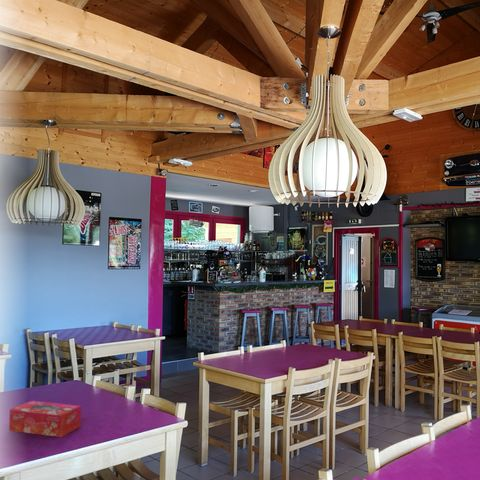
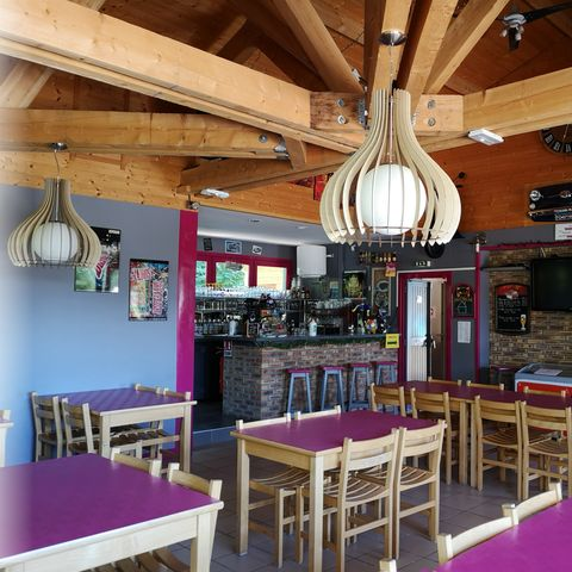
- tissue box [8,400,82,438]
